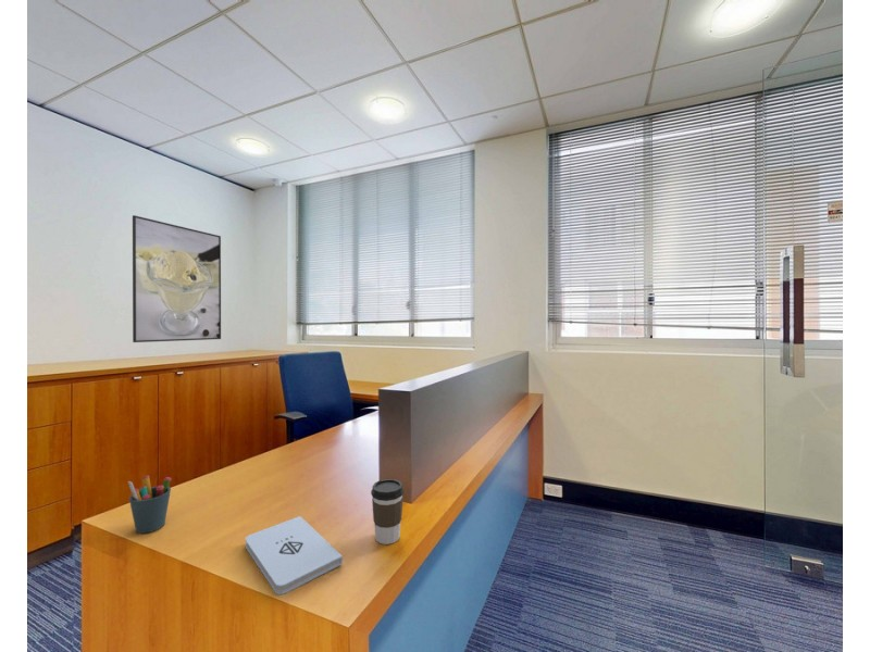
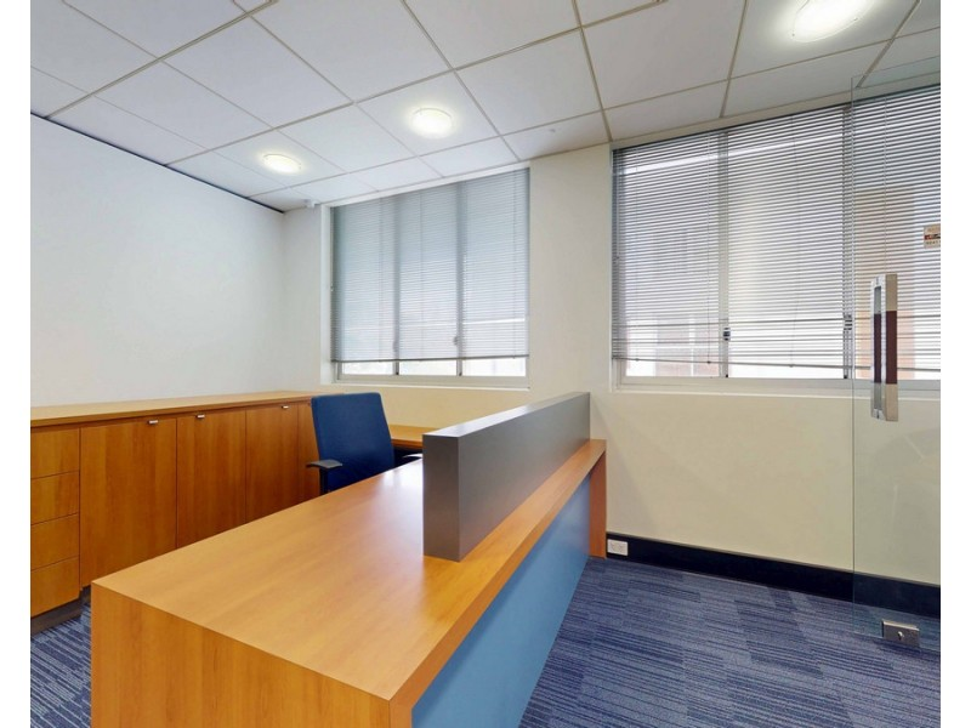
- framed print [132,214,222,343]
- coffee cup [370,478,405,546]
- notepad [245,515,344,595]
- pen holder [127,475,173,535]
